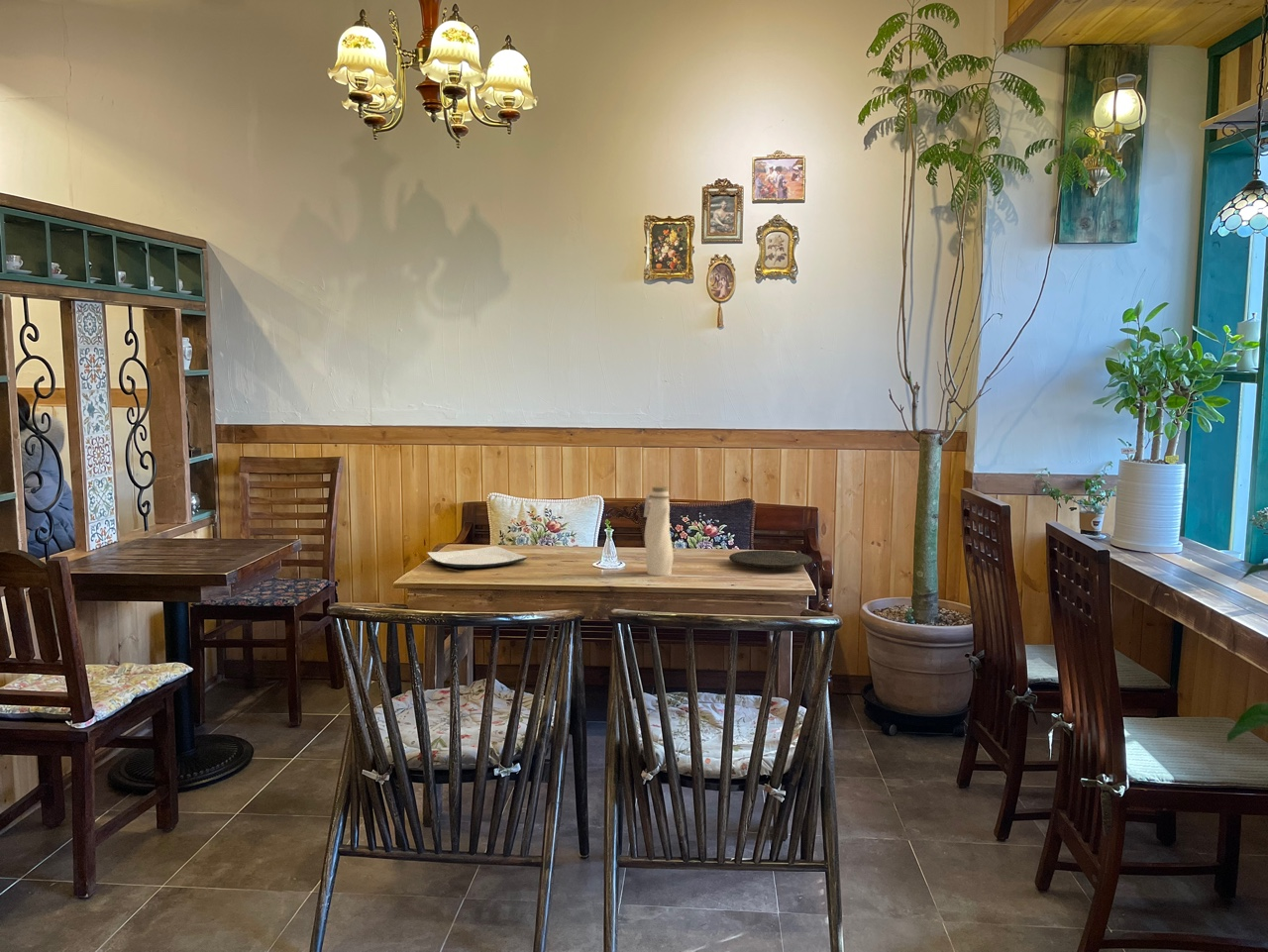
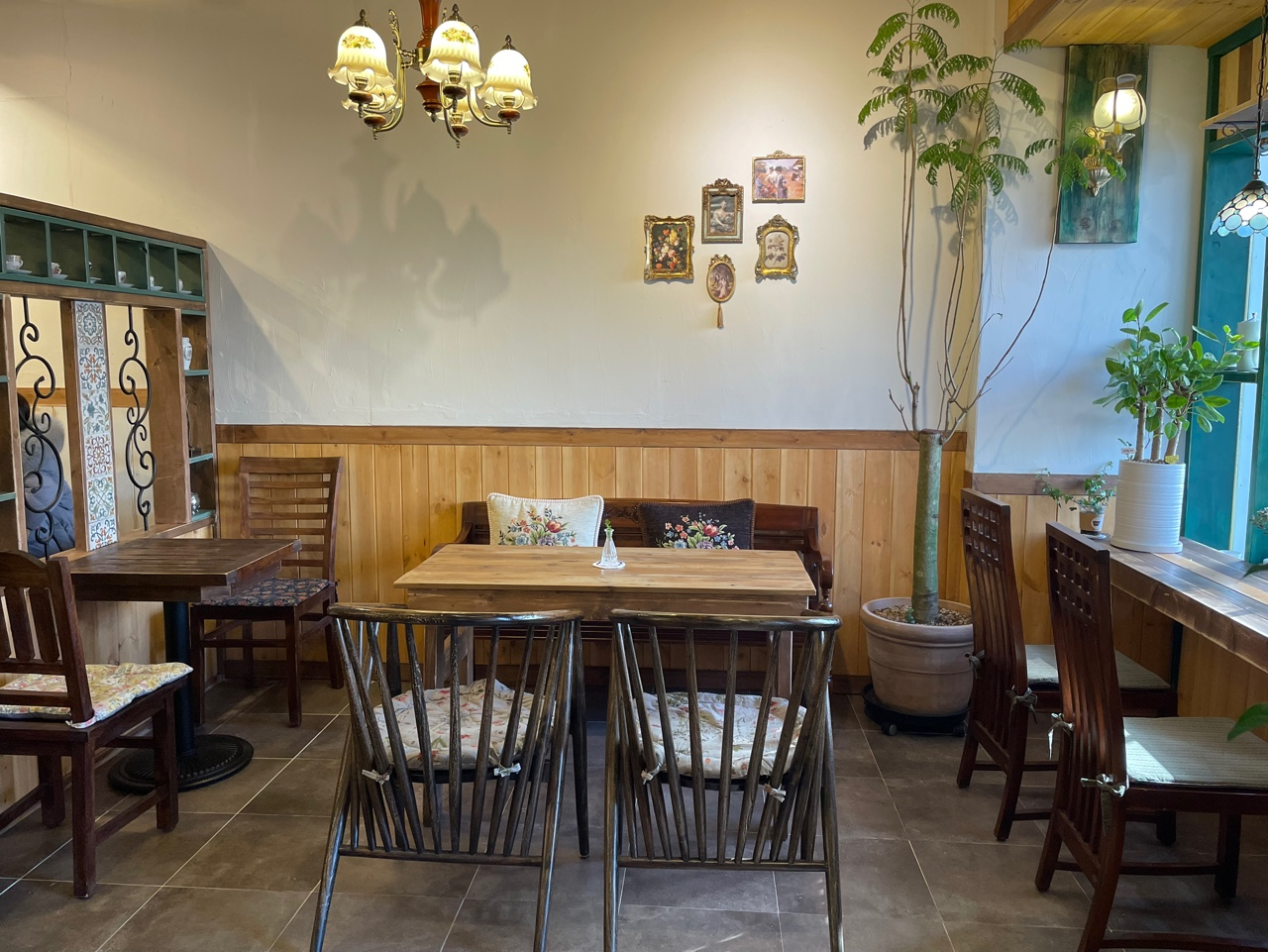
- plate [426,545,529,570]
- plate [728,549,813,571]
- water bottle [643,485,674,577]
